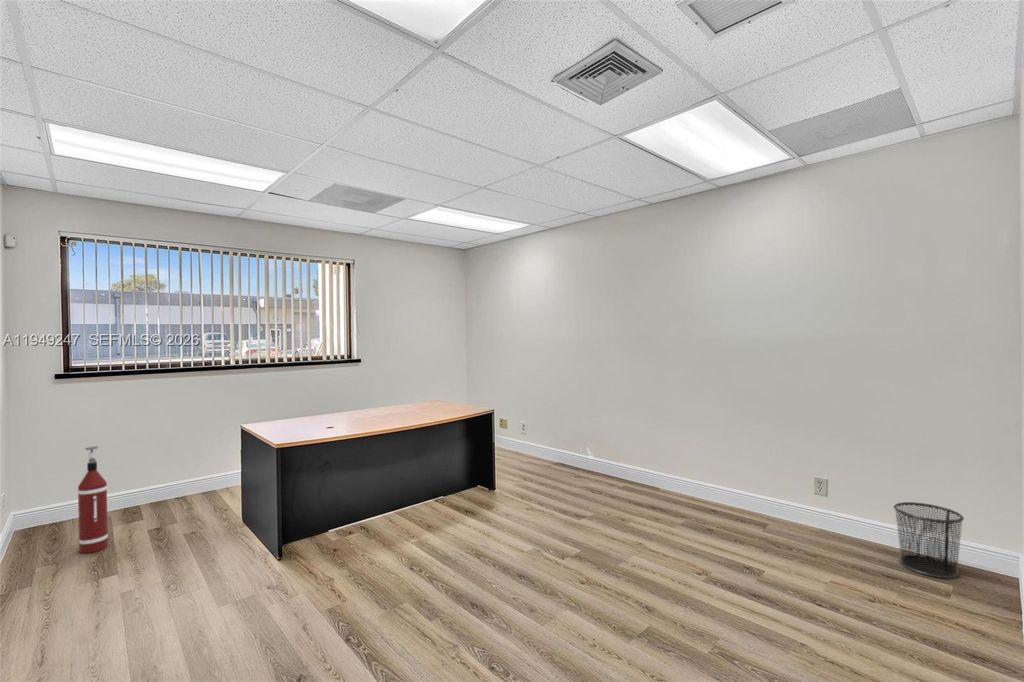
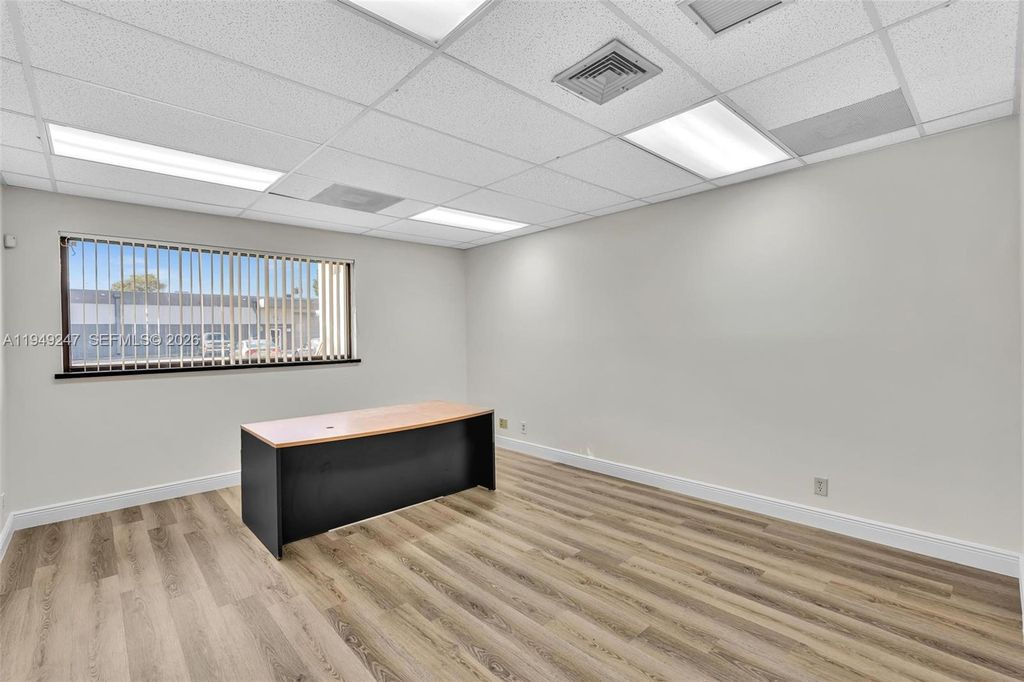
- fire extinguisher [77,445,109,554]
- waste bin [893,501,965,579]
